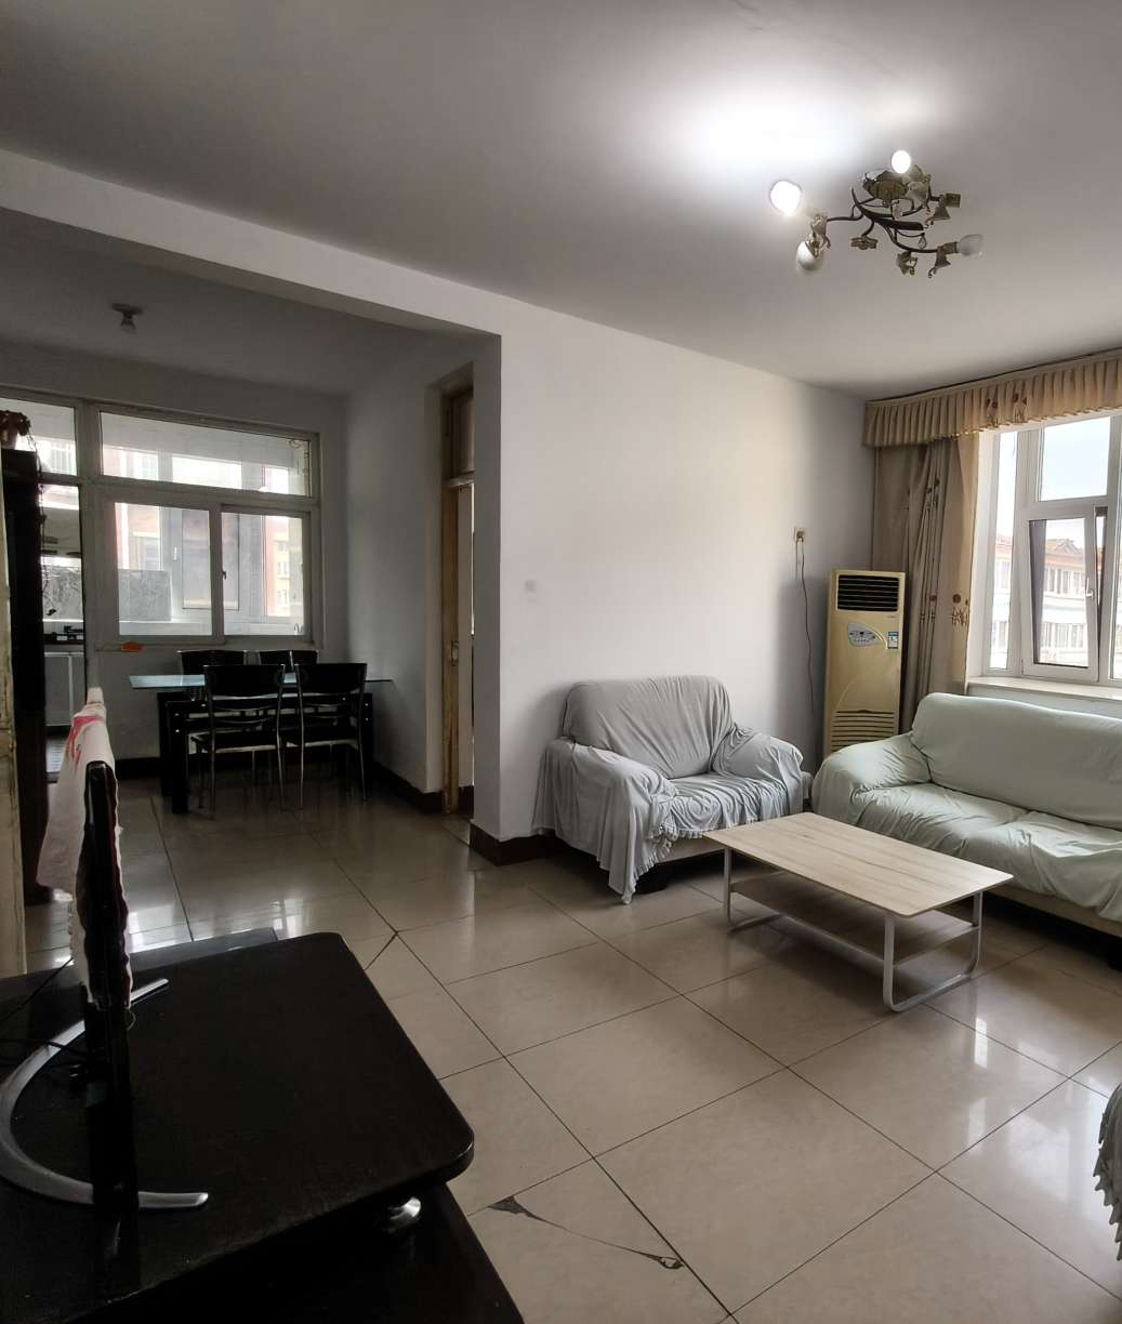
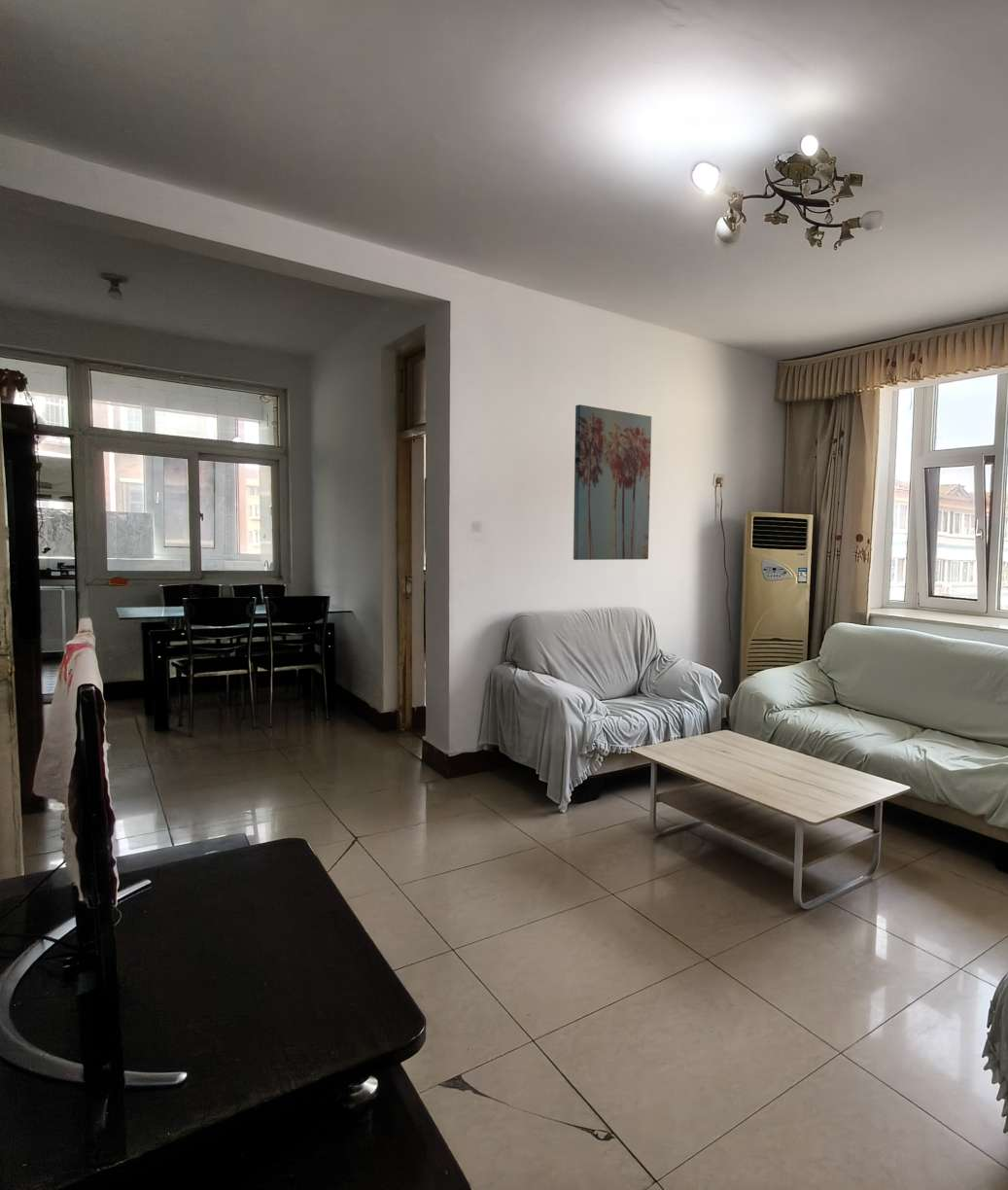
+ wall art [573,403,652,561]
